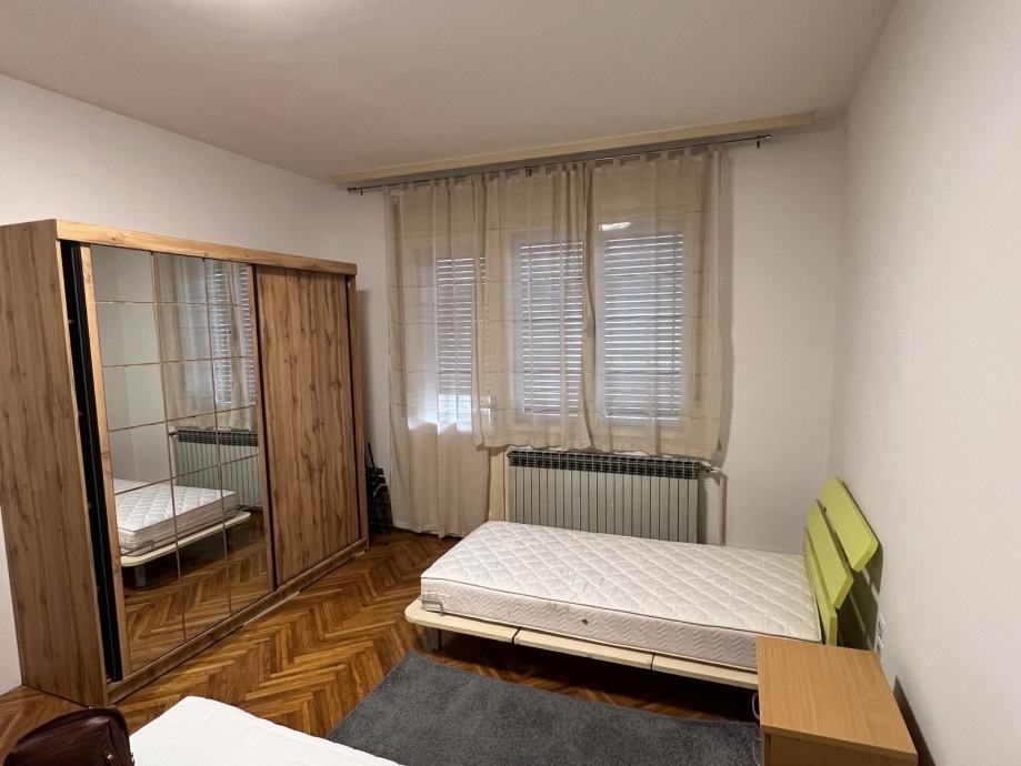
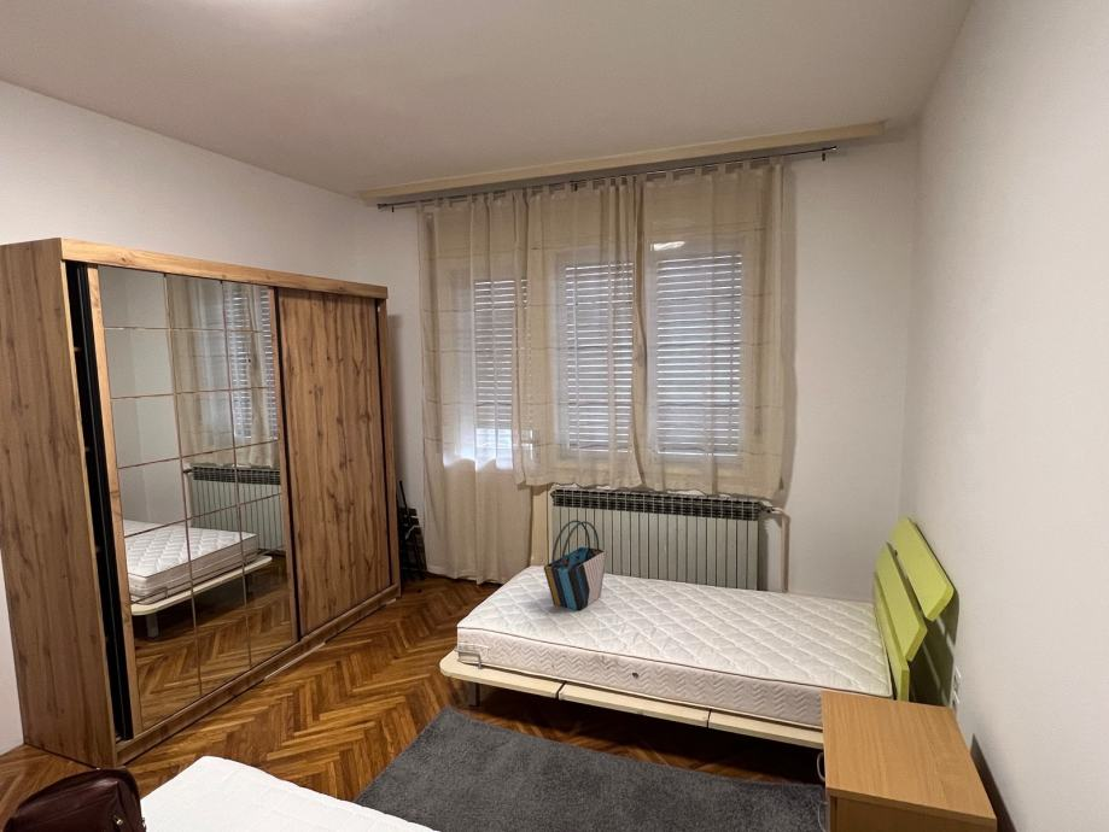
+ tote bag [542,518,608,611]
